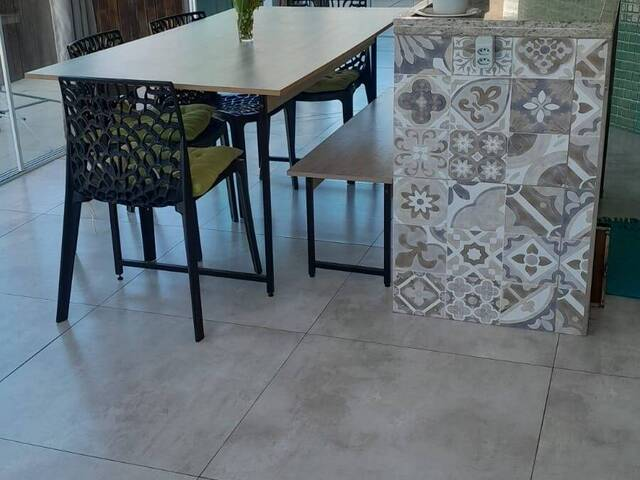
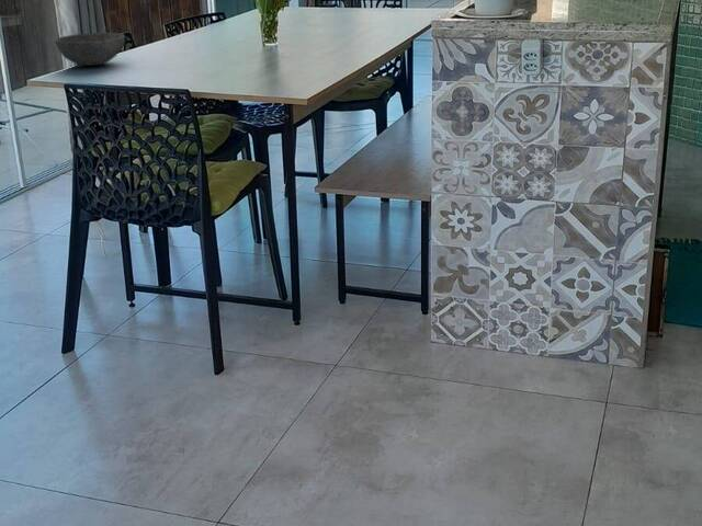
+ bowl [54,32,126,67]
